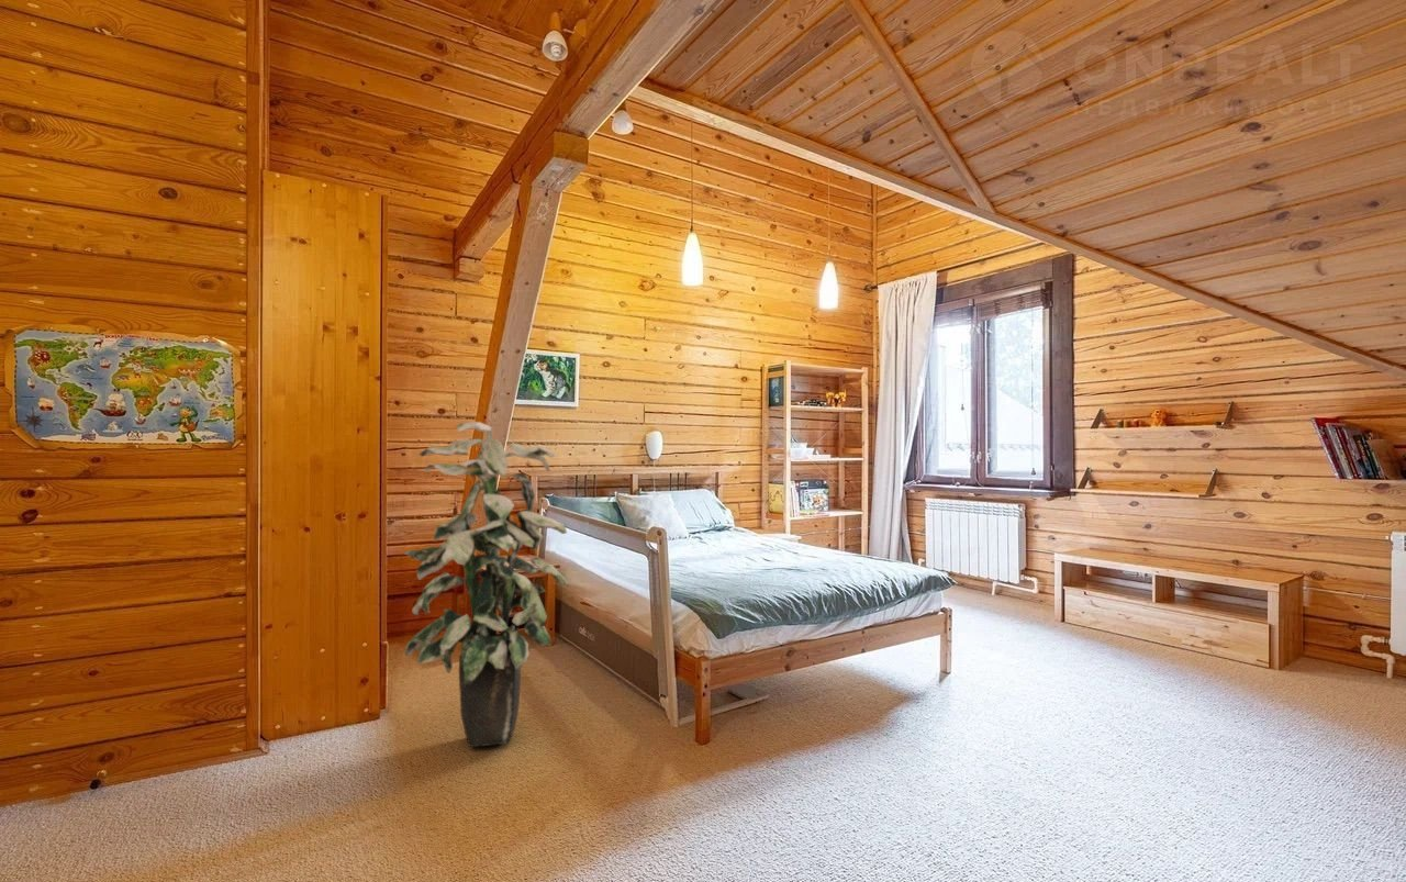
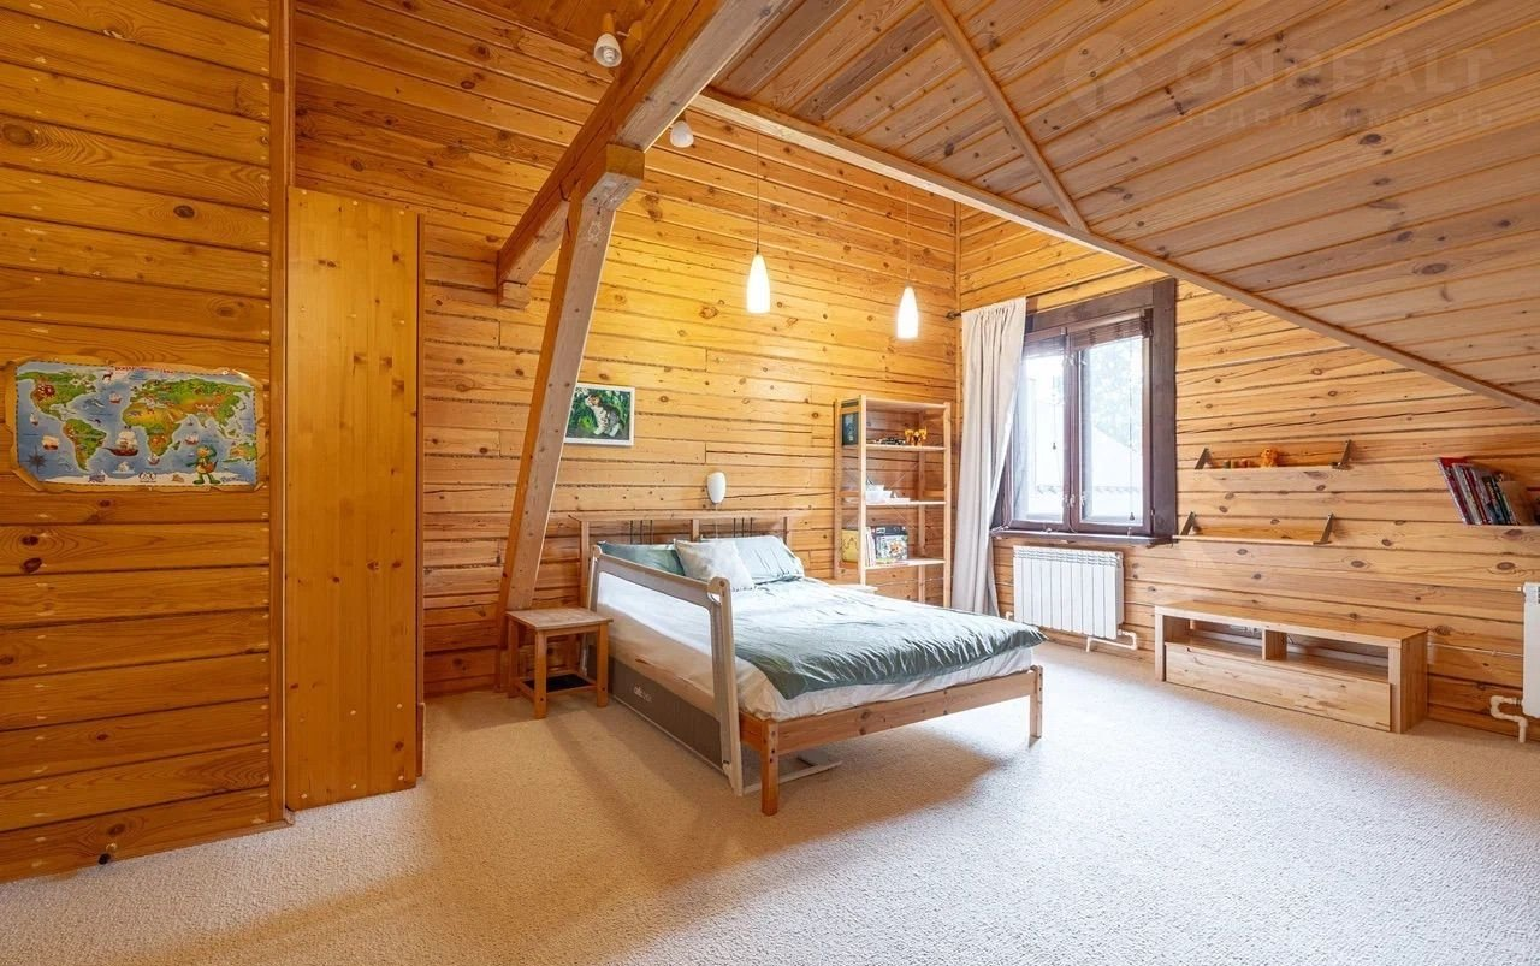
- indoor plant [403,421,568,748]
